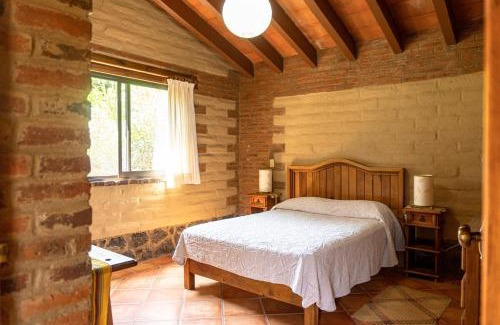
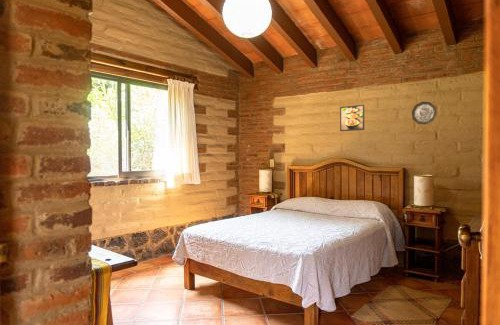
+ decorative plate [411,101,437,126]
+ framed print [339,104,365,132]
